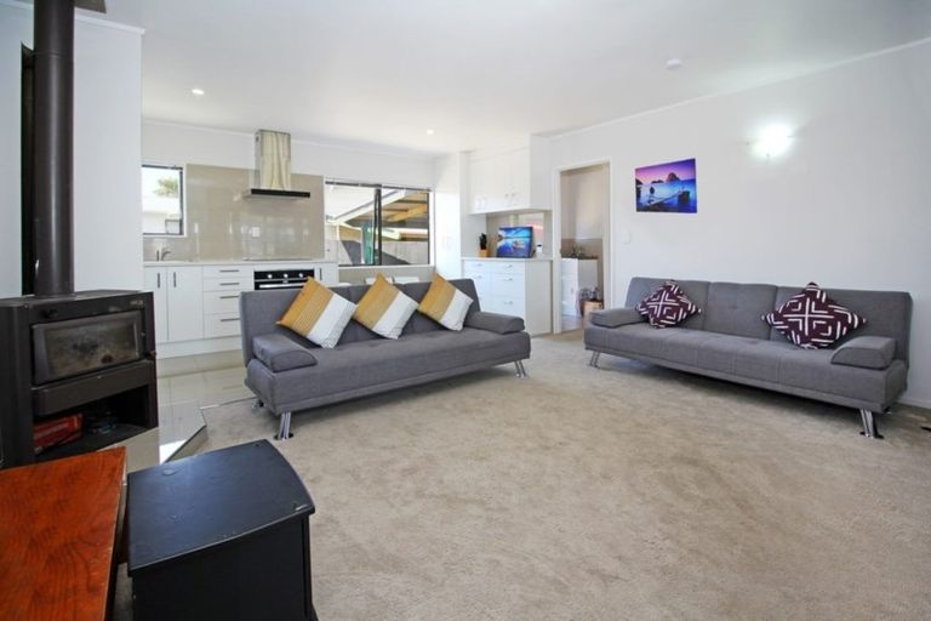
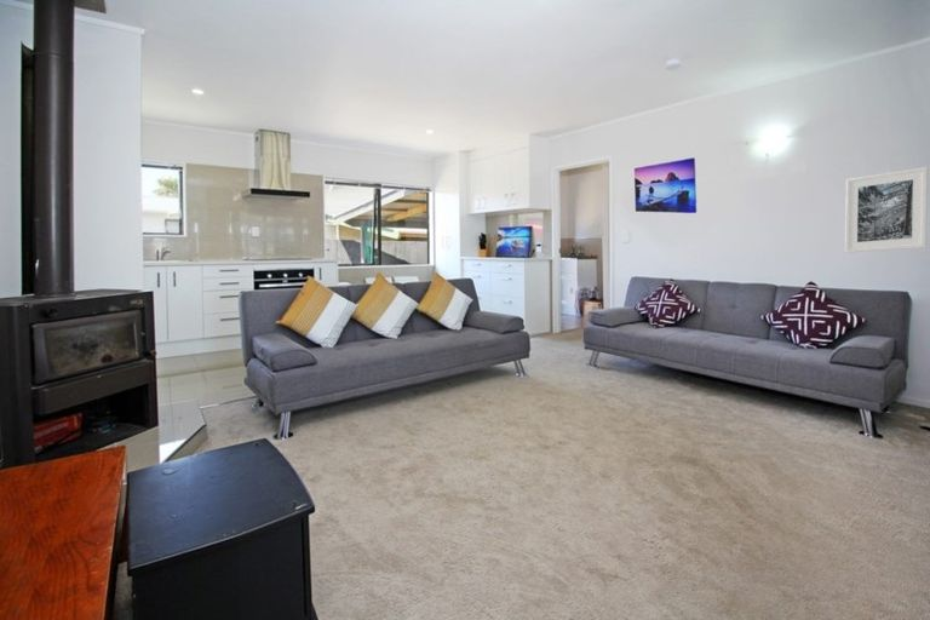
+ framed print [844,166,929,254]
